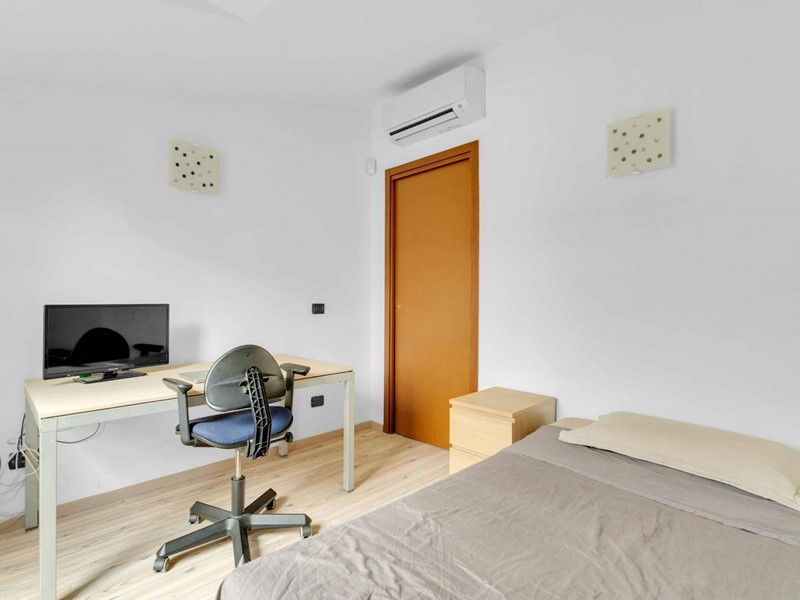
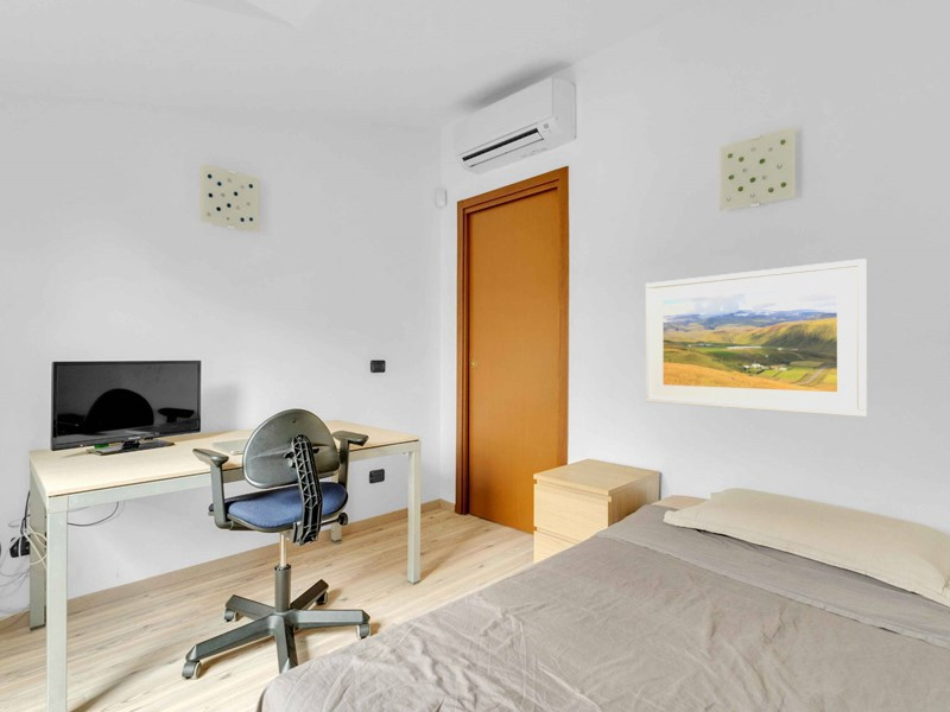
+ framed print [645,258,868,418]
